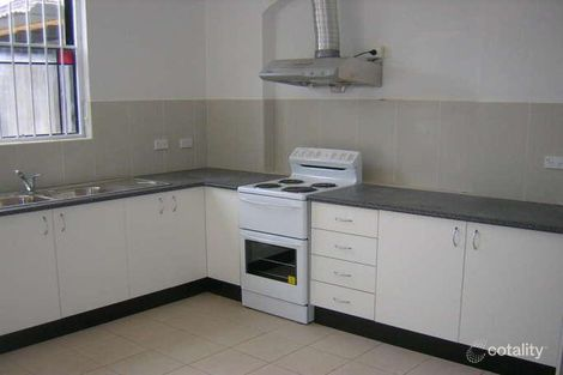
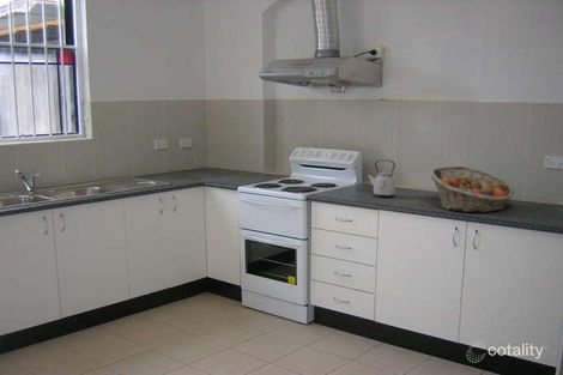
+ fruit basket [429,165,516,213]
+ kettle [367,158,396,198]
